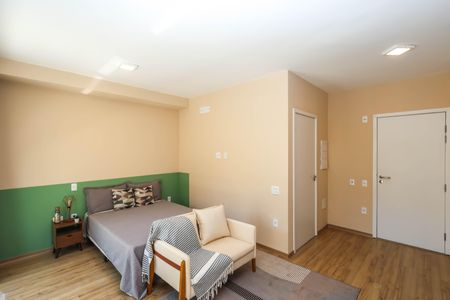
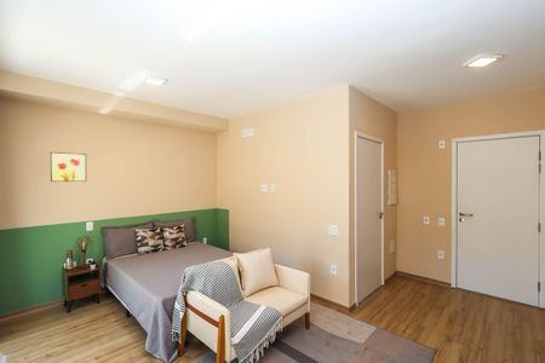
+ wall art [50,151,87,183]
